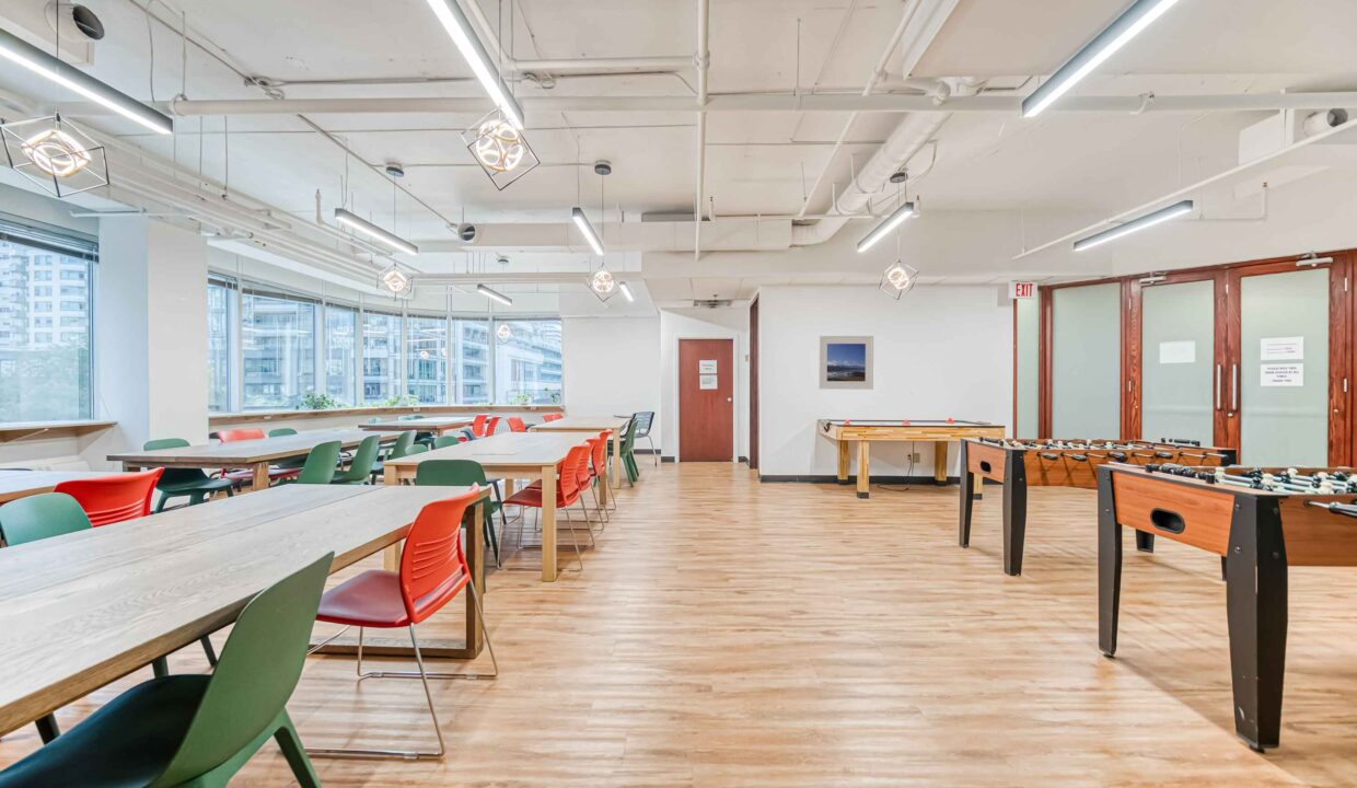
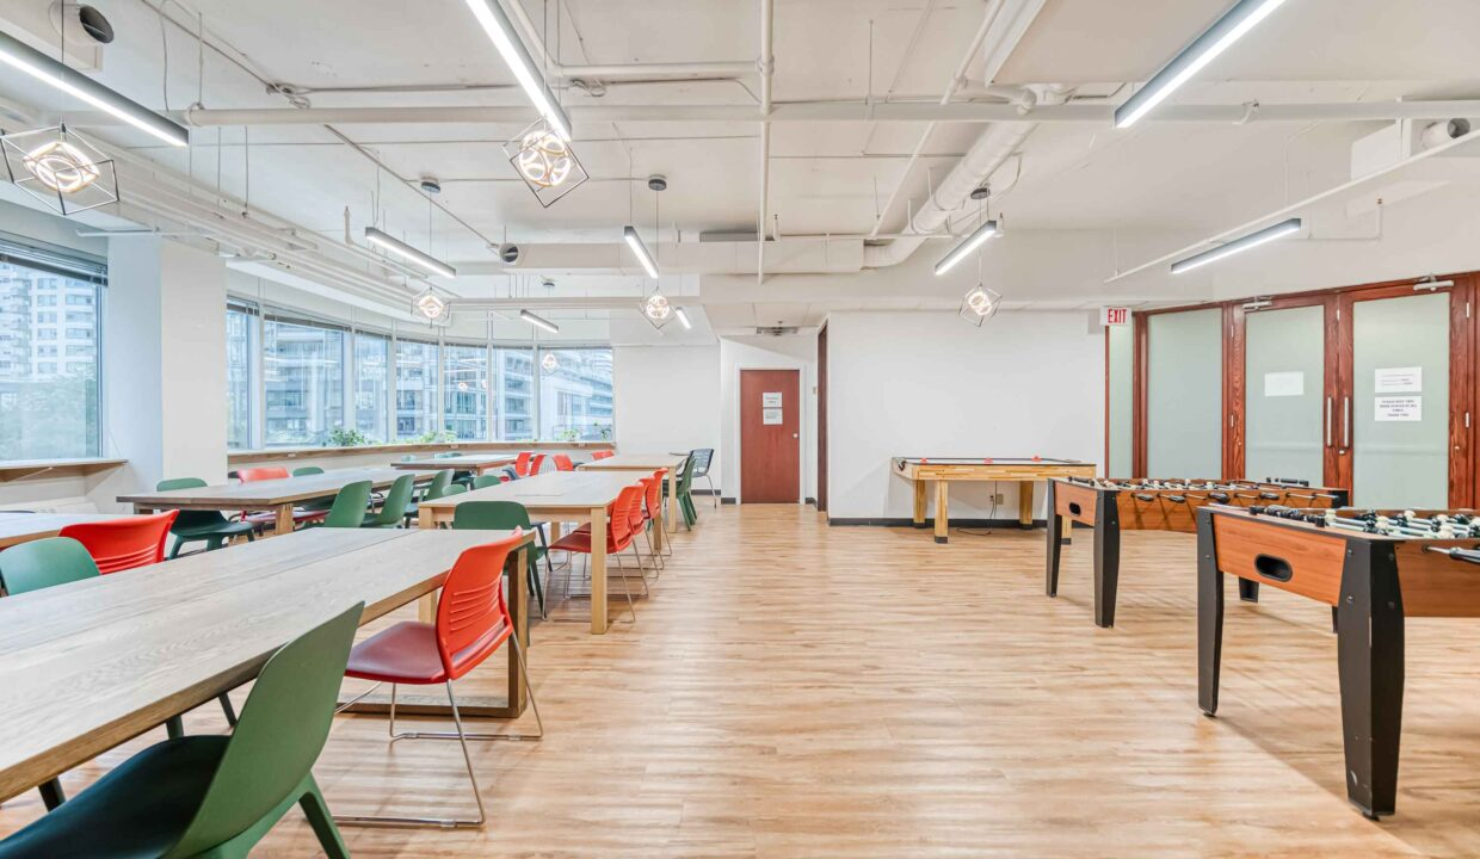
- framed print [817,335,874,391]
